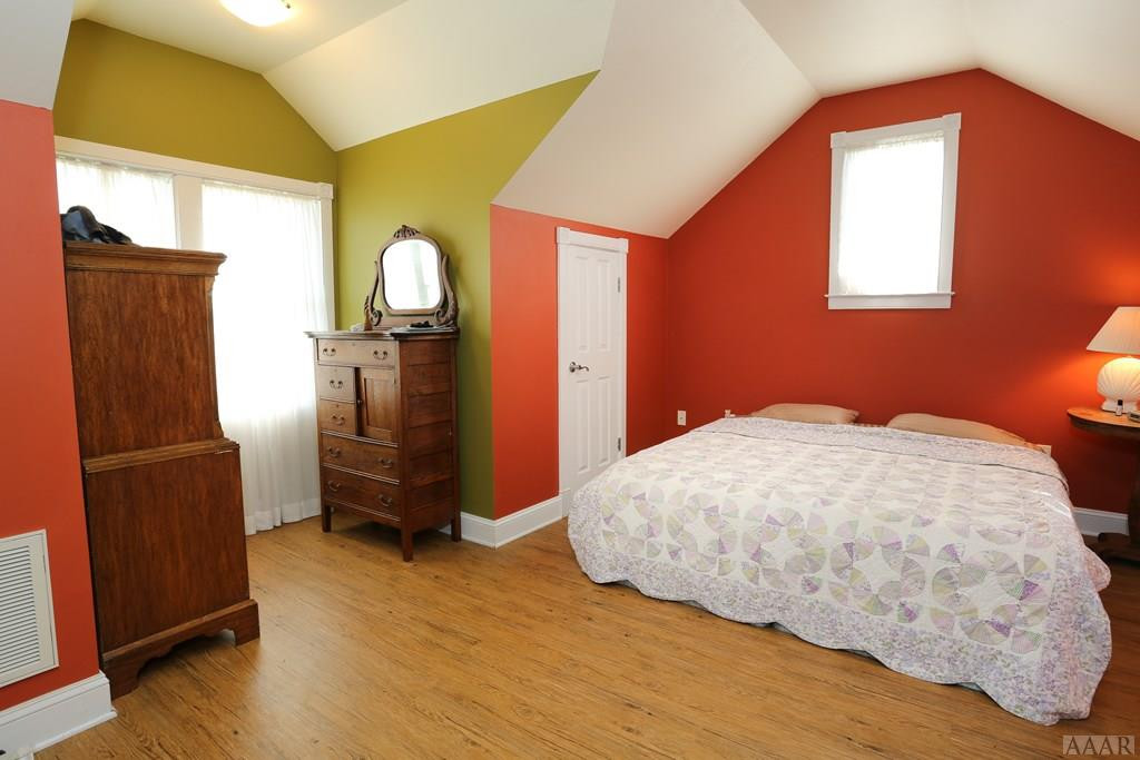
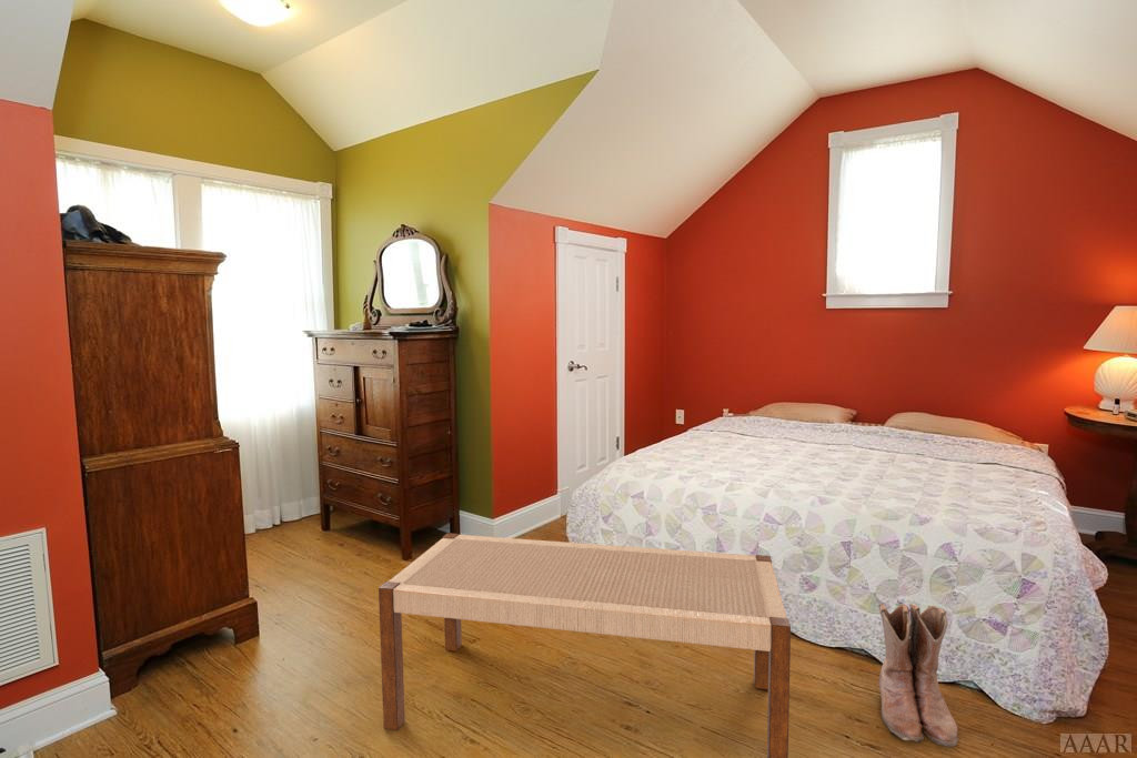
+ bench [378,532,792,758]
+ boots [877,602,959,748]
